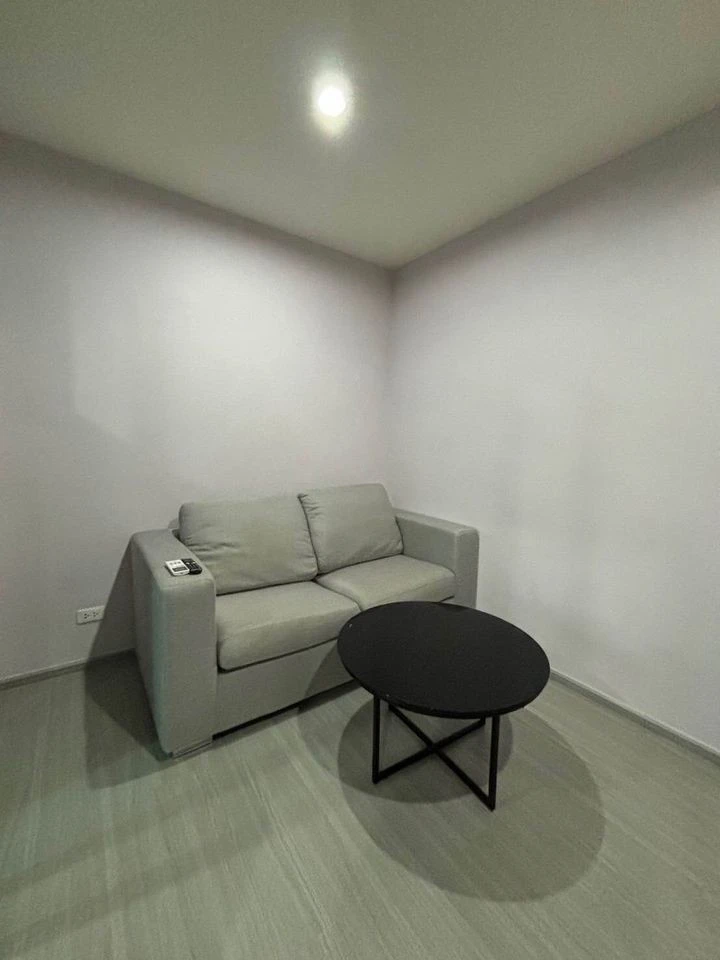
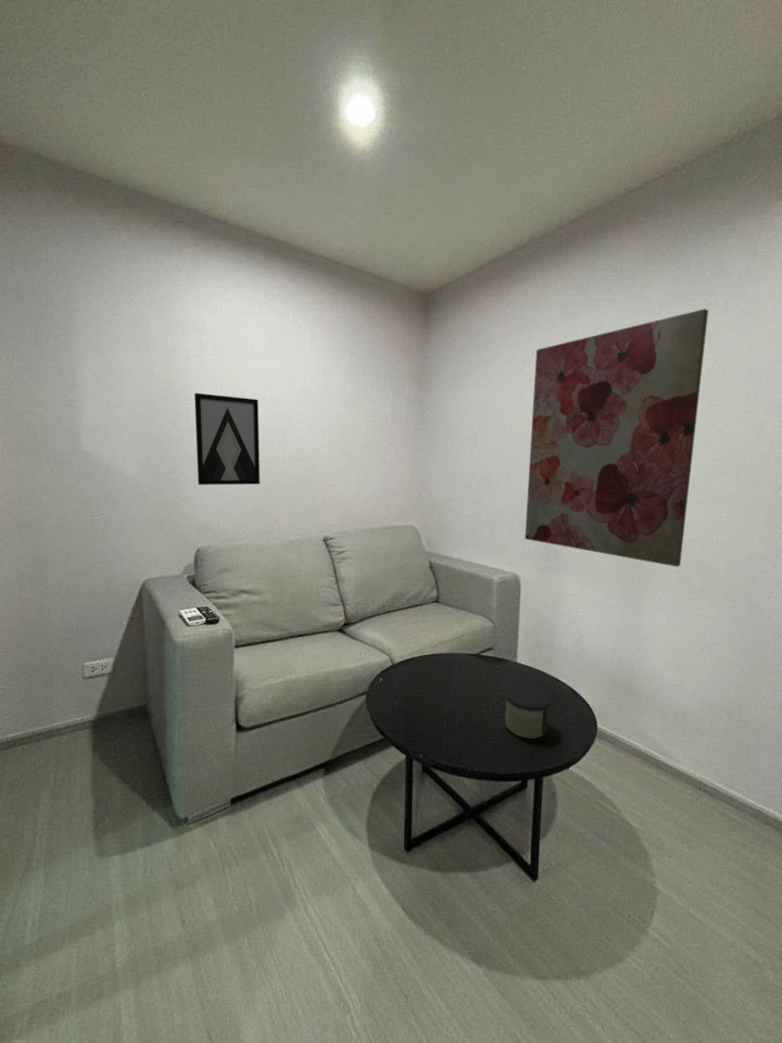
+ wall art [524,307,709,568]
+ candle [504,683,552,740]
+ wall art [193,392,261,486]
